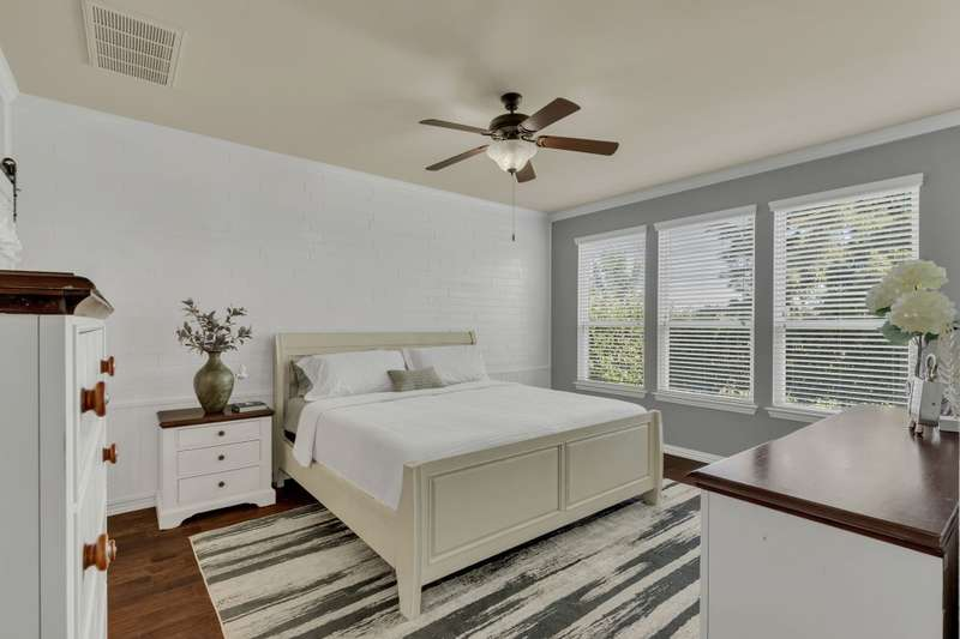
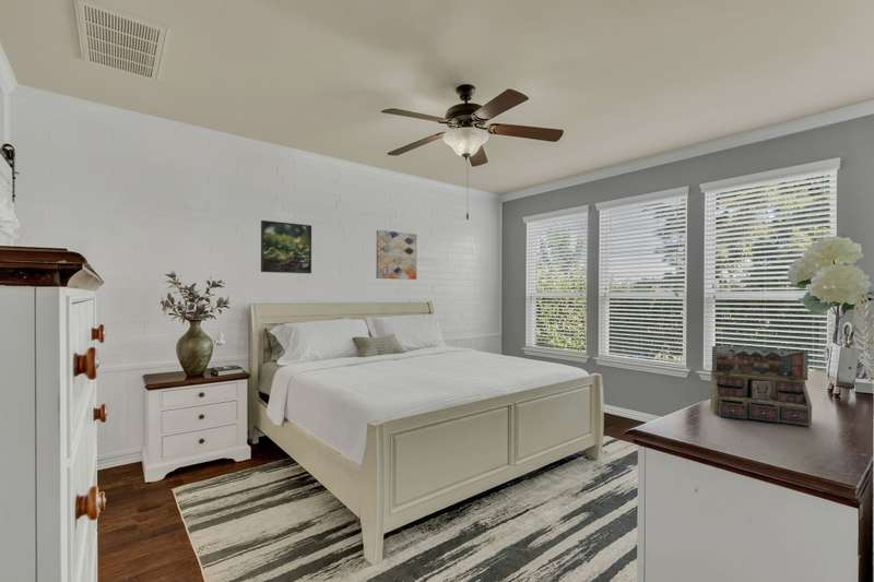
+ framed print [260,219,312,274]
+ wall art [375,229,418,281]
+ jewelry box [710,345,813,427]
